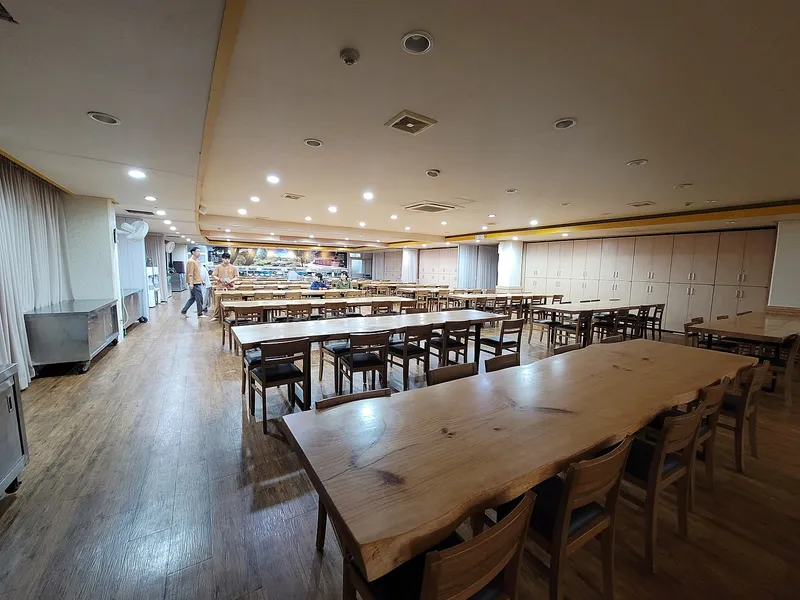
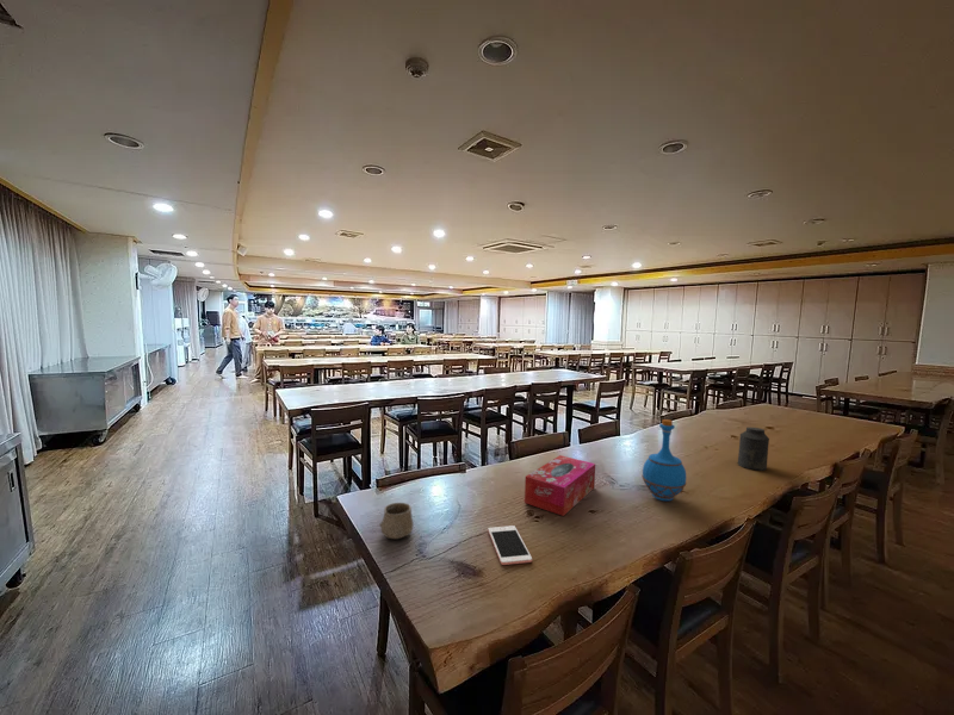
+ cup [378,502,415,540]
+ canister [737,427,770,472]
+ bottle [640,418,688,502]
+ tissue box [524,454,596,517]
+ cell phone [487,524,533,566]
